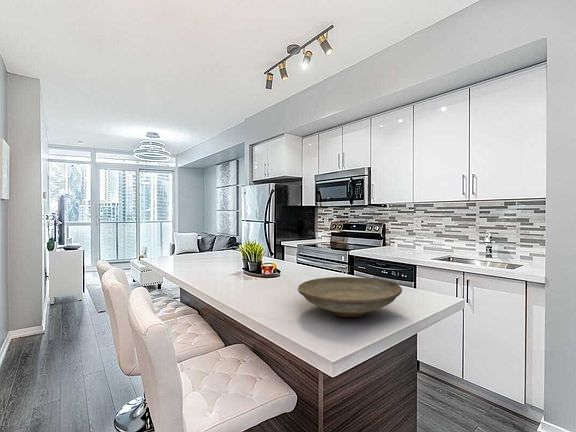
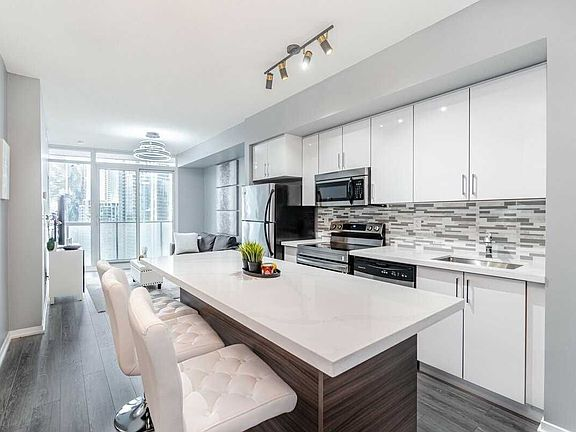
- decorative bowl [297,276,403,318]
